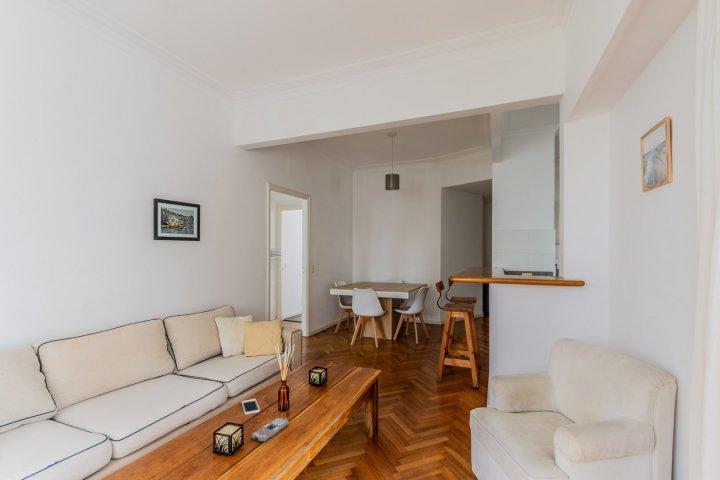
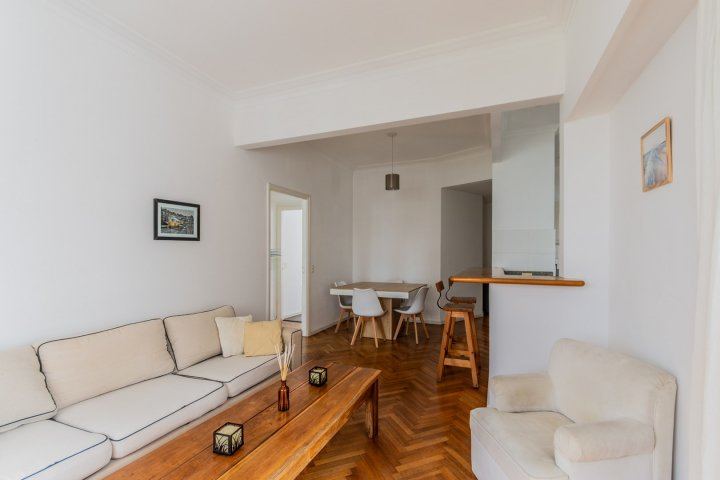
- remote control [250,417,290,443]
- cell phone [240,398,261,416]
